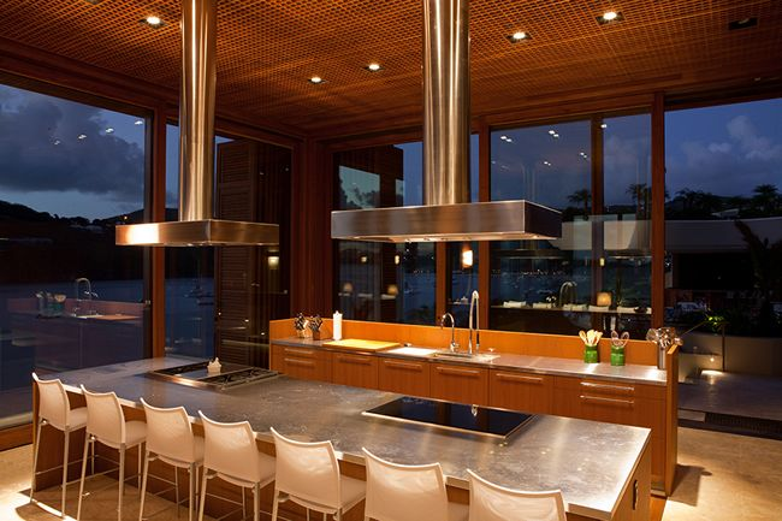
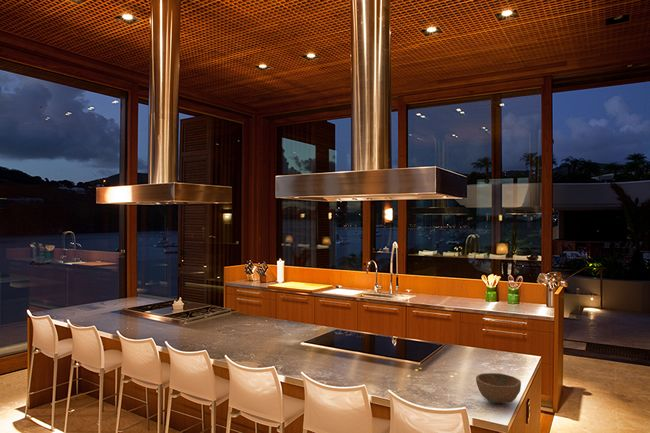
+ bowl [475,372,522,404]
